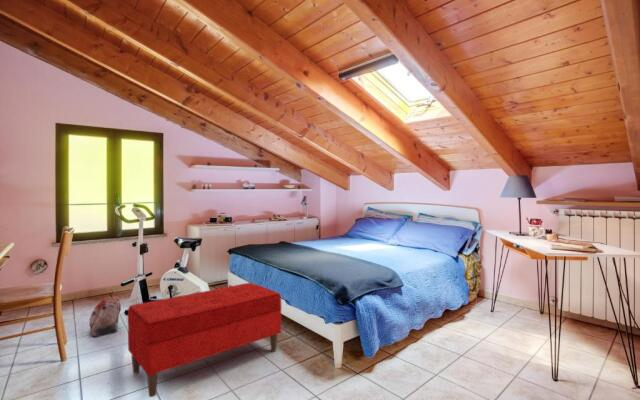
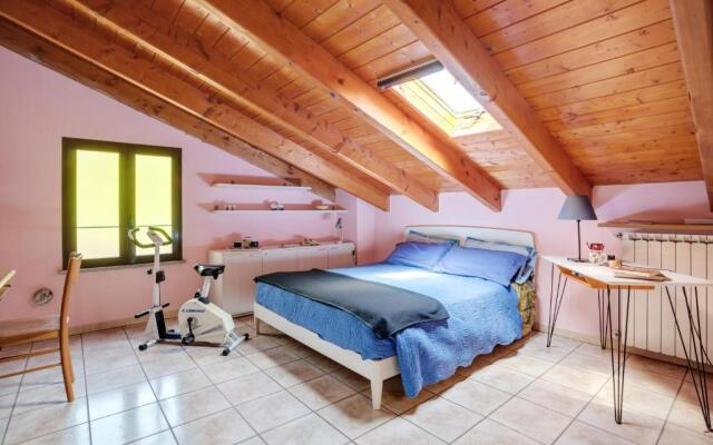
- bench [127,282,282,398]
- bag [88,297,122,338]
